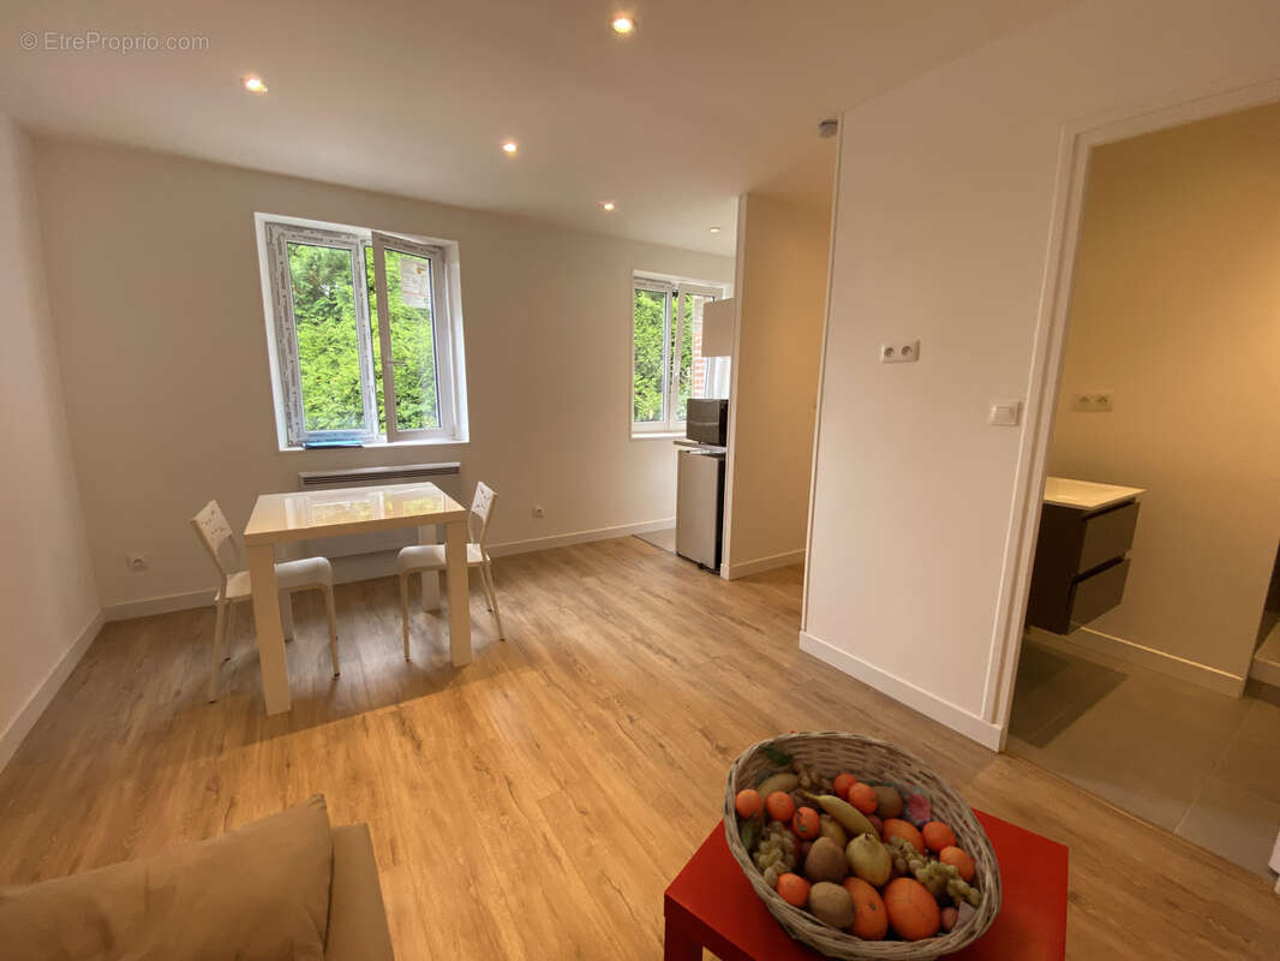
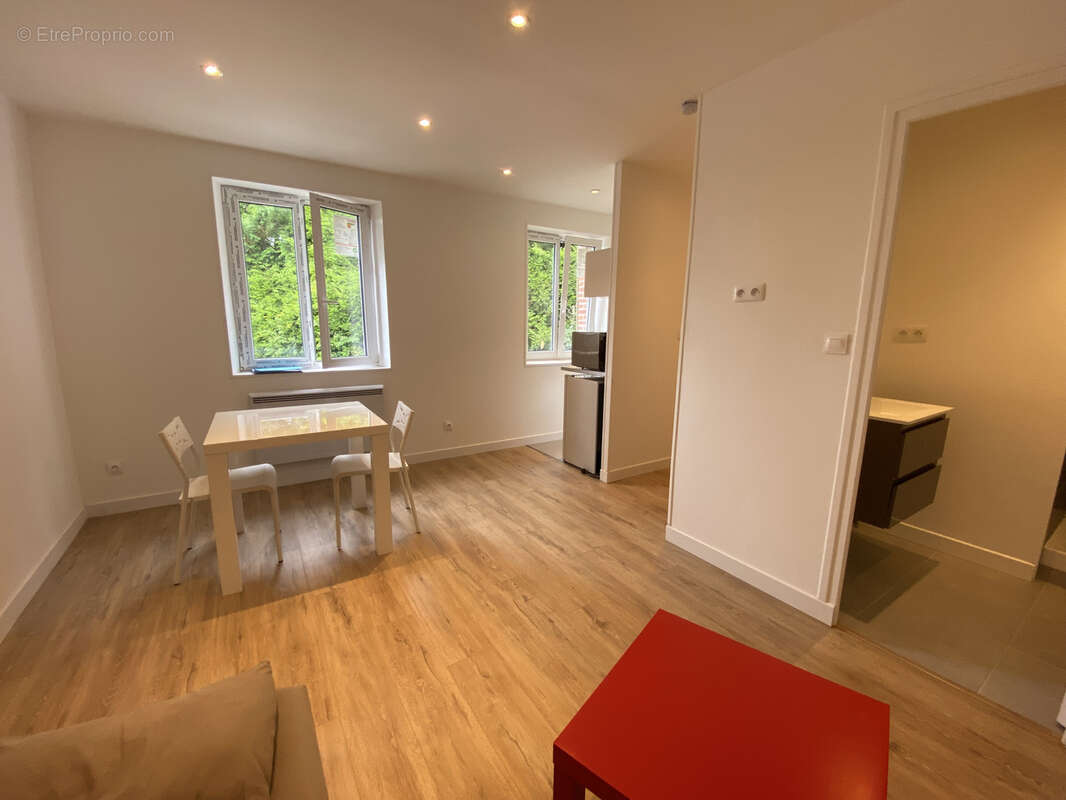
- fruit basket [722,729,1003,961]
